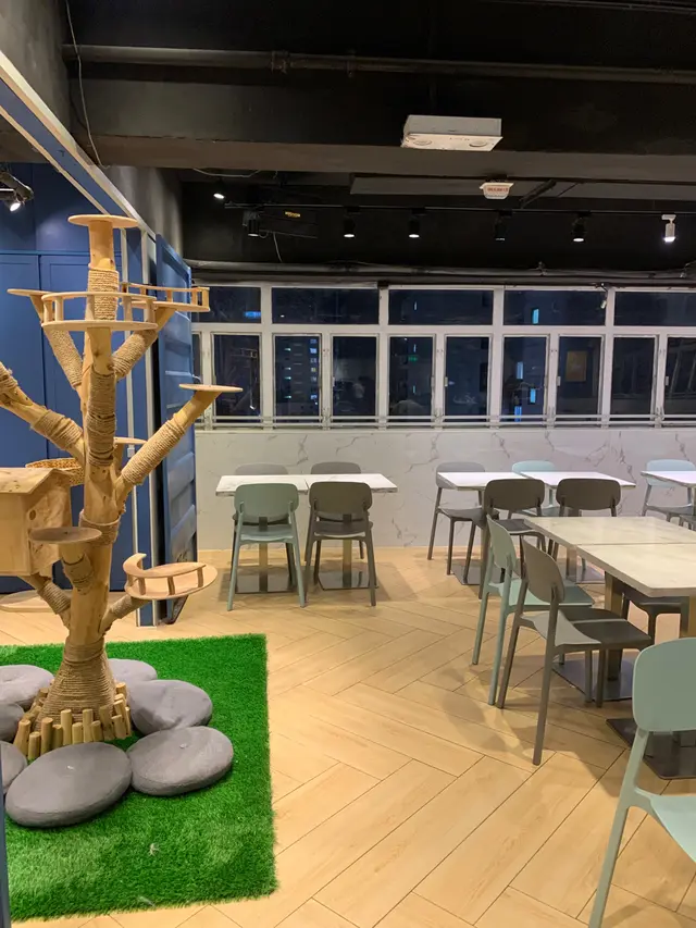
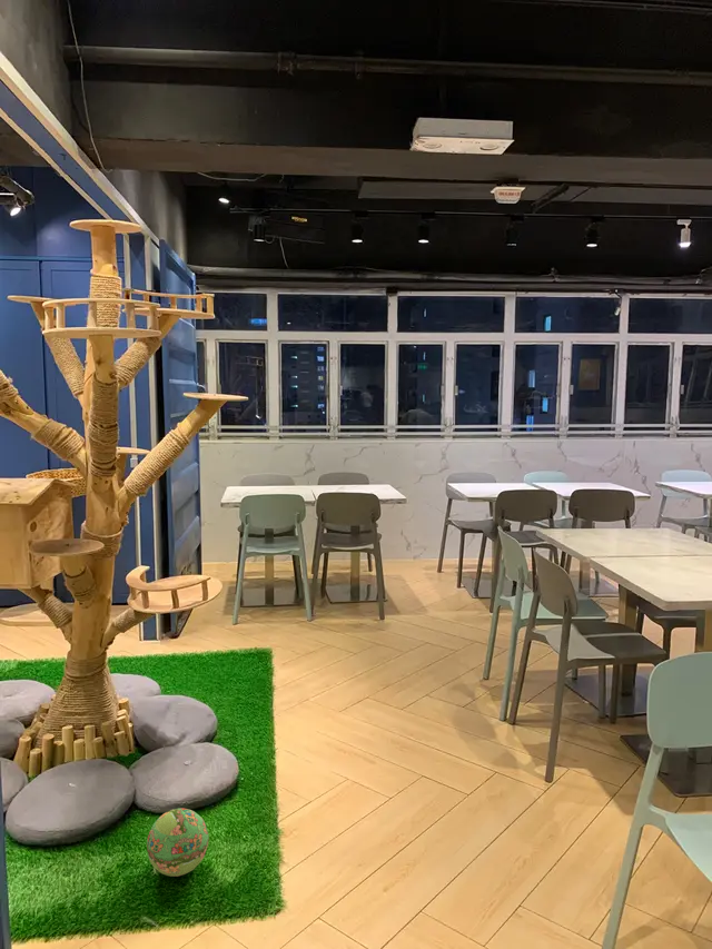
+ ball [146,808,210,878]
